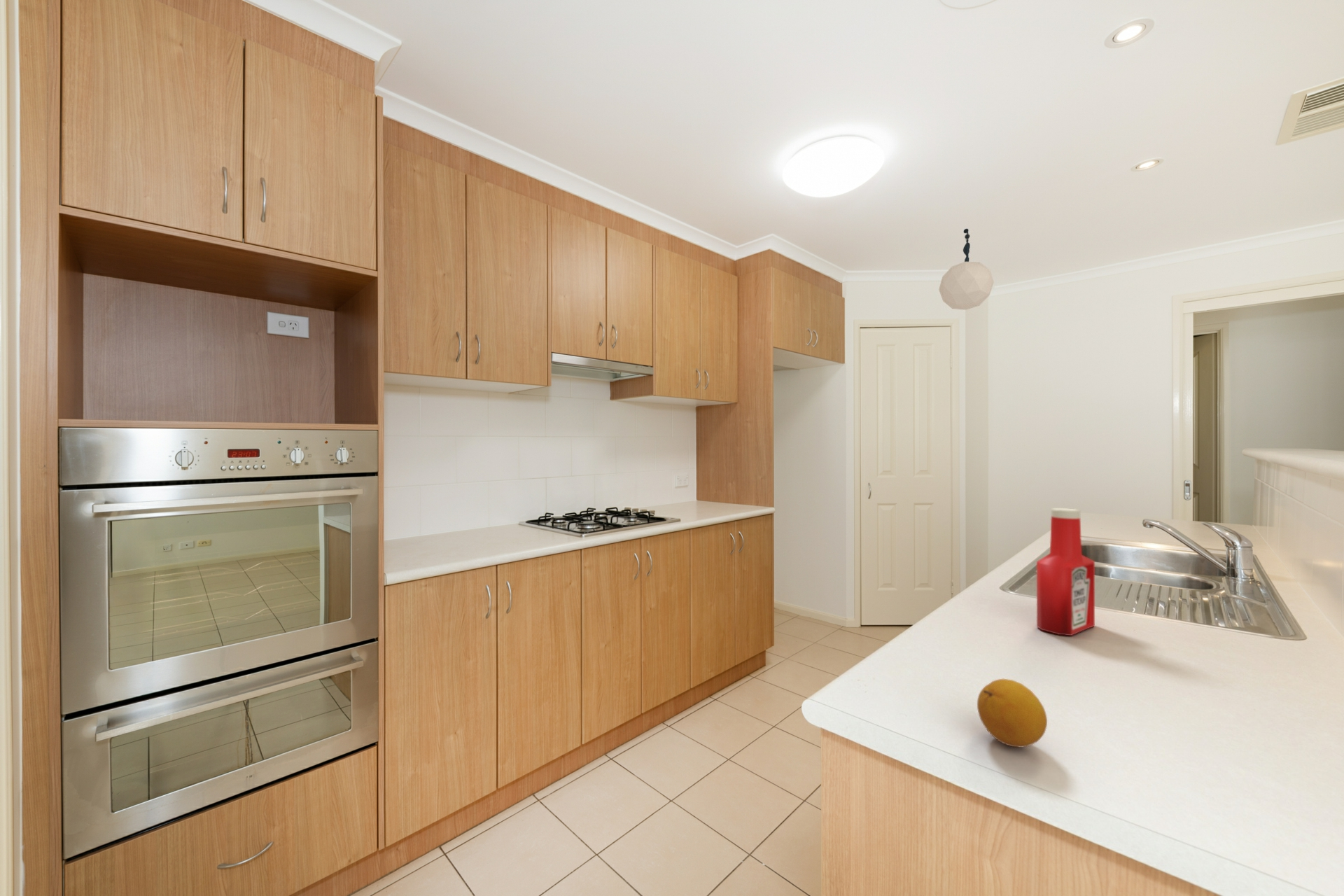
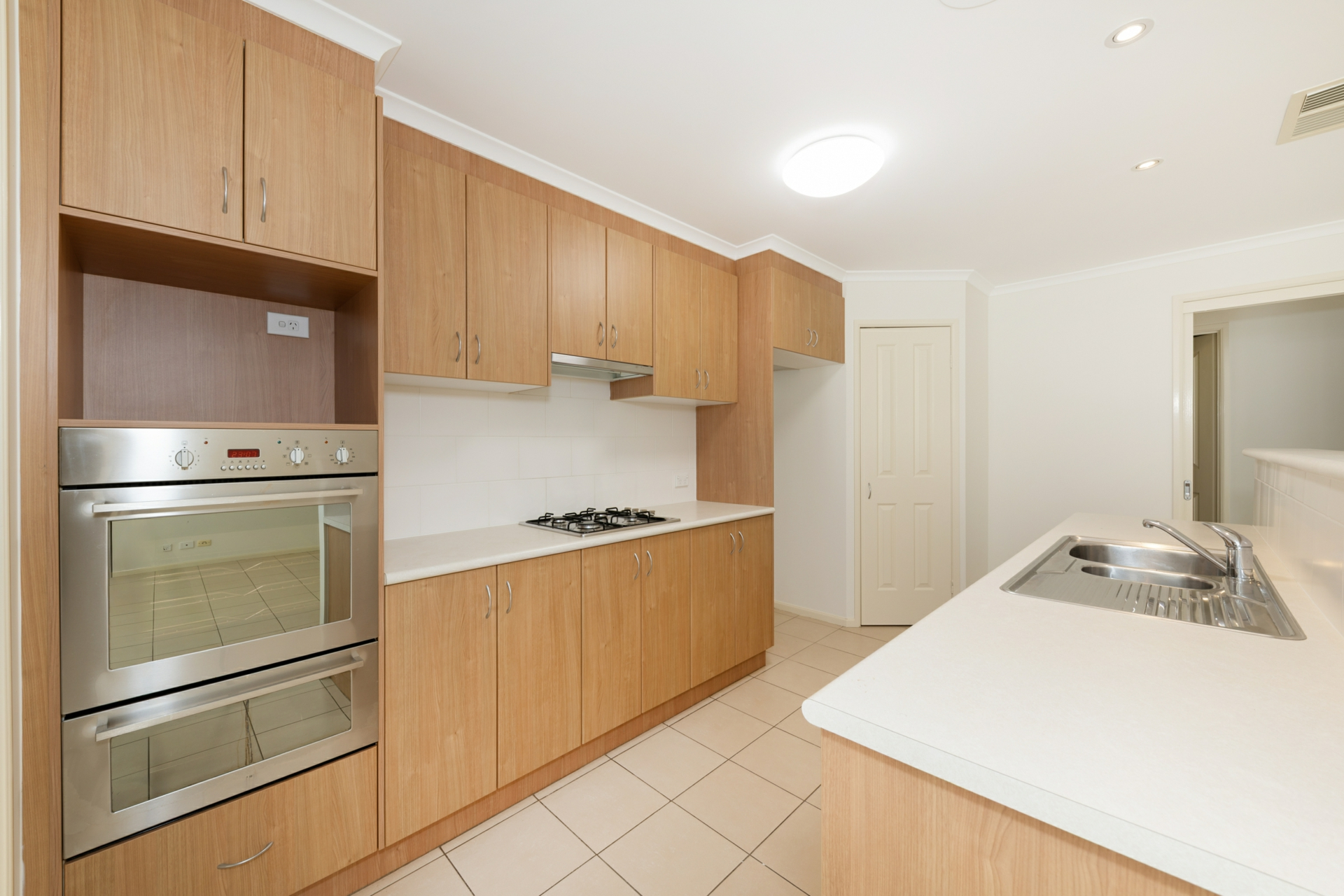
- soap bottle [1036,507,1096,636]
- fruit [977,678,1048,748]
- pendant light [938,228,995,311]
